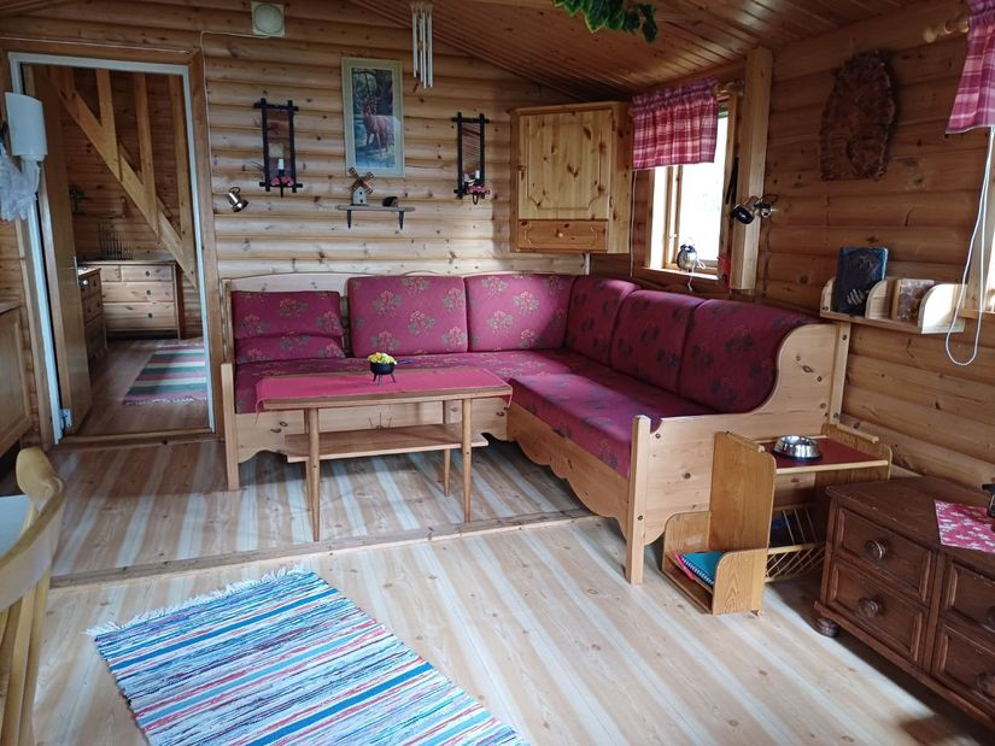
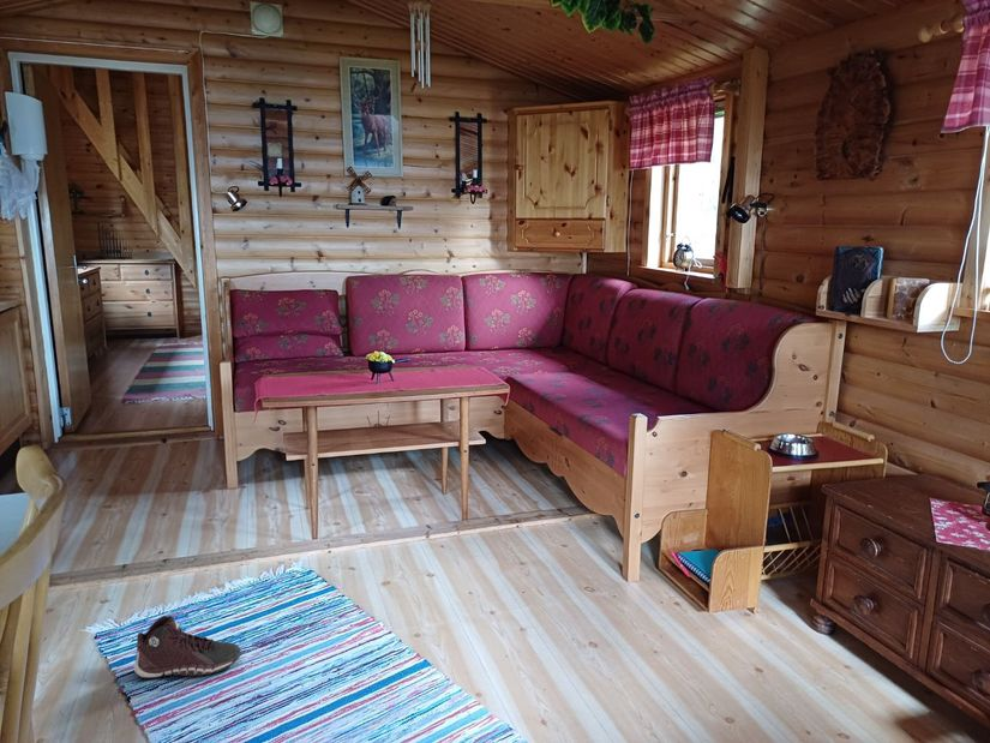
+ sneaker [133,615,242,679]
